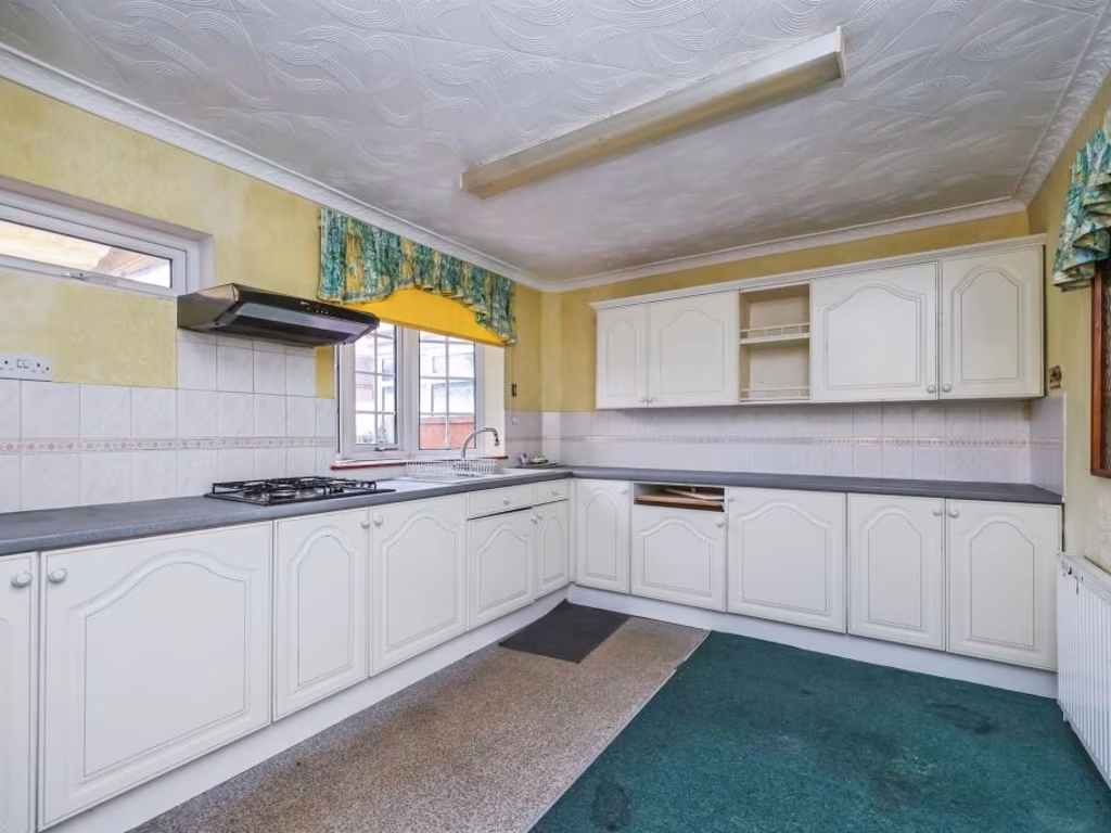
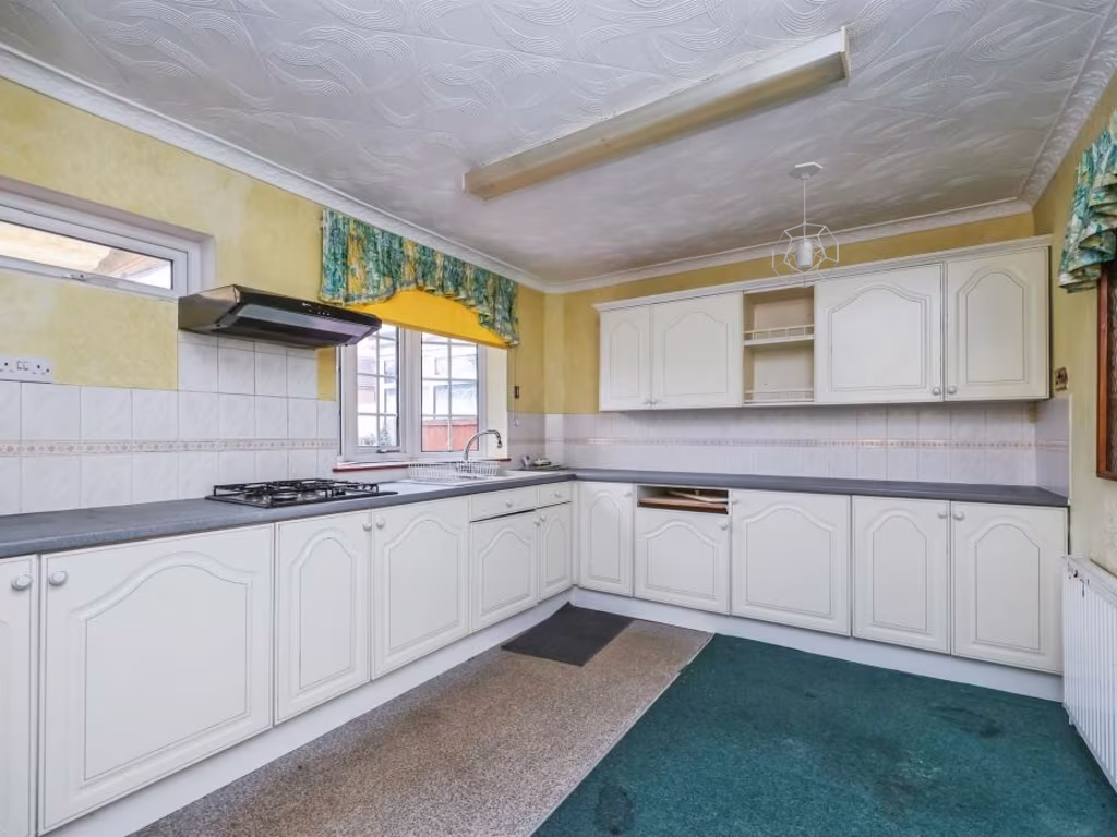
+ pendant light [771,161,840,289]
